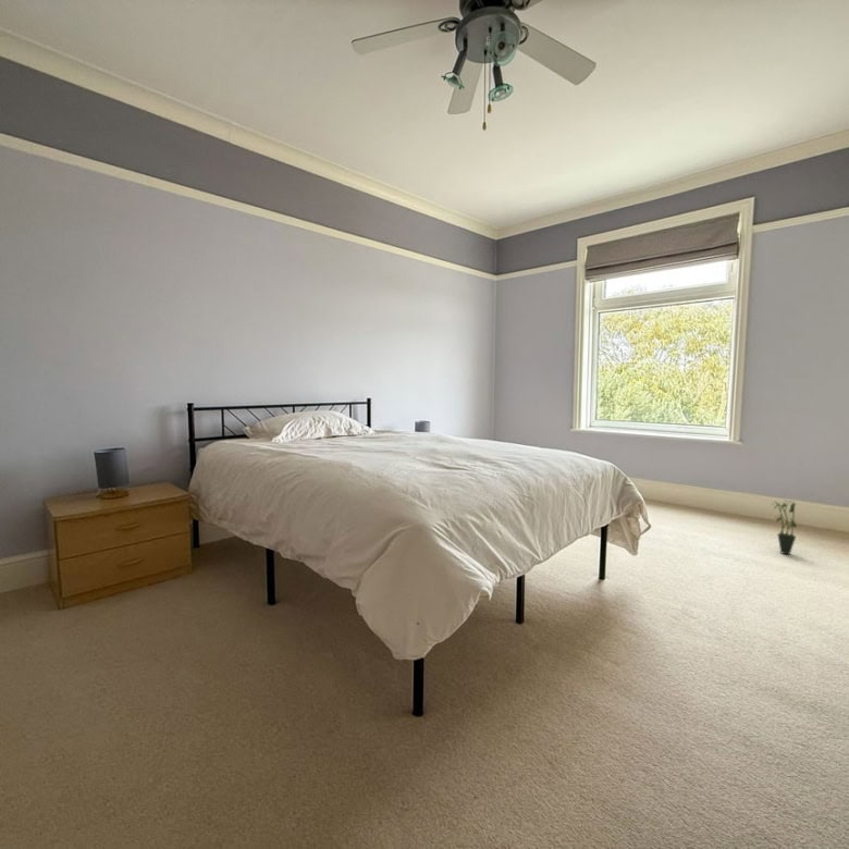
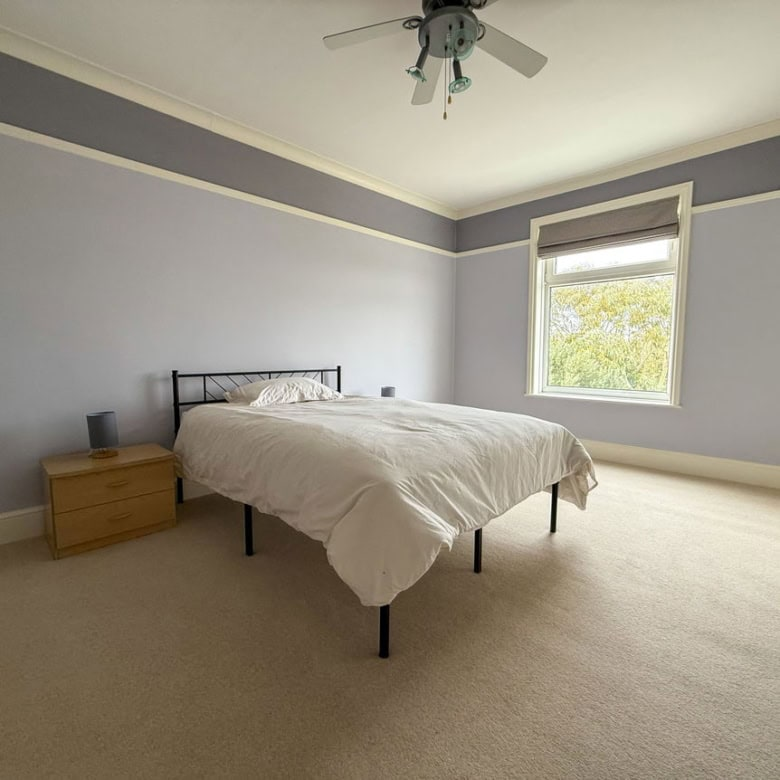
- potted plant [770,500,798,556]
